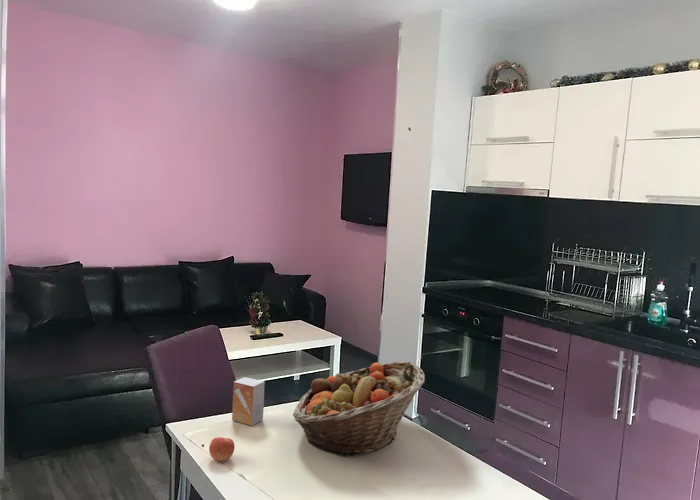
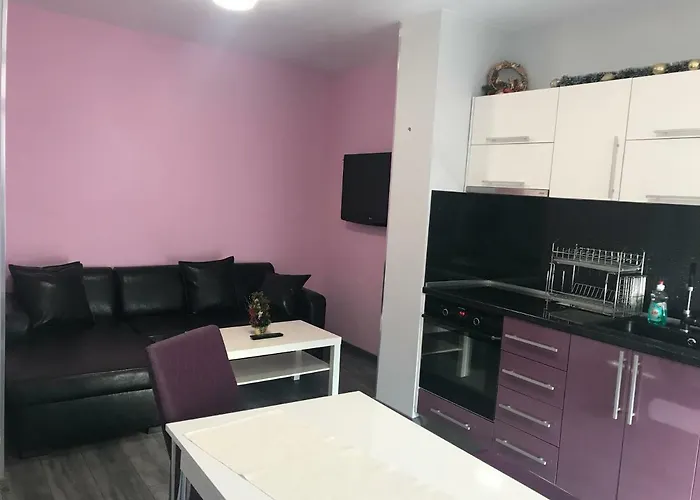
- fruit basket [292,361,426,457]
- apple [201,436,236,462]
- small box [231,376,266,427]
